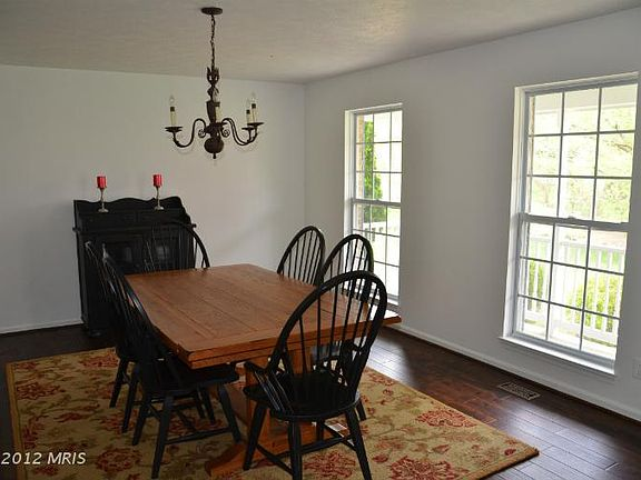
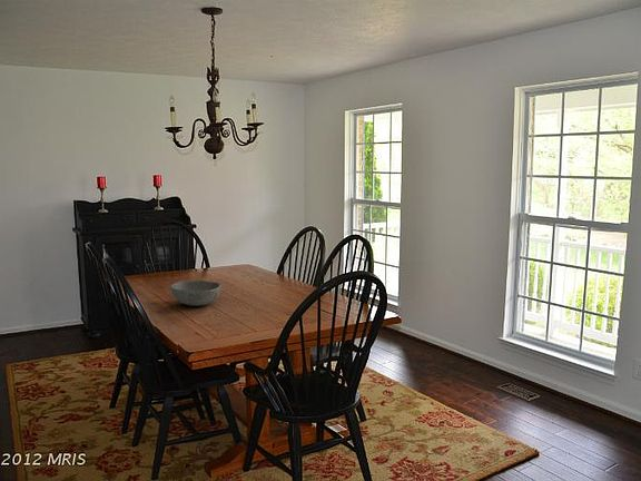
+ bowl [169,279,223,307]
